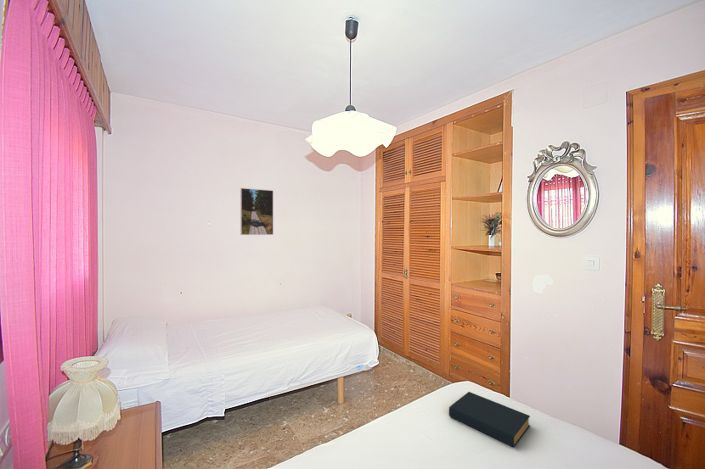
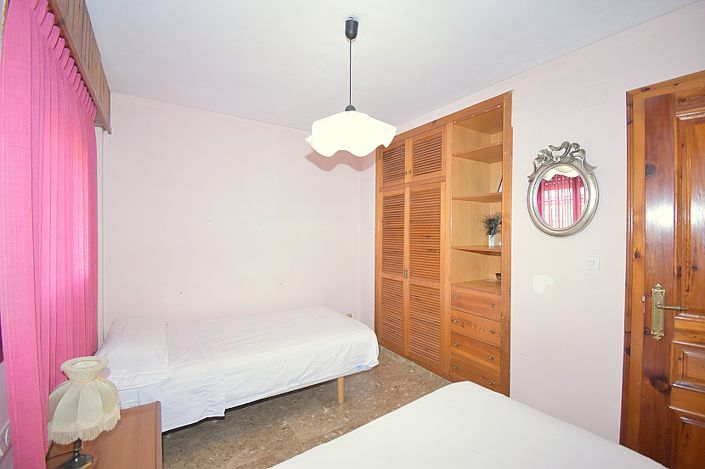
- hardback book [448,391,531,448]
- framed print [239,187,274,236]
